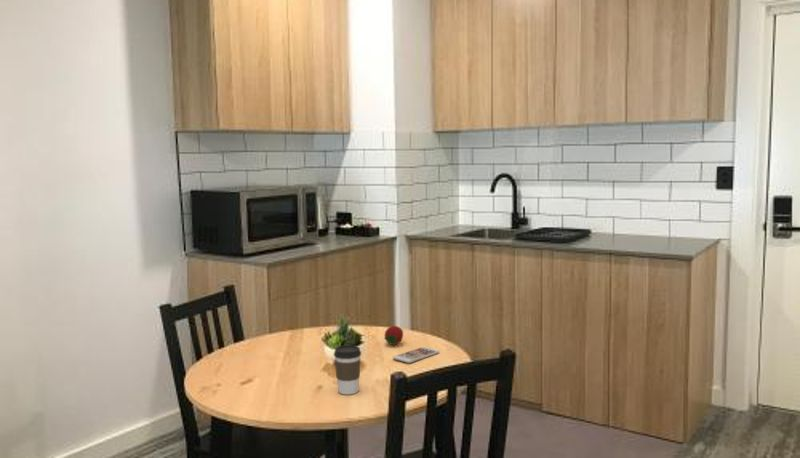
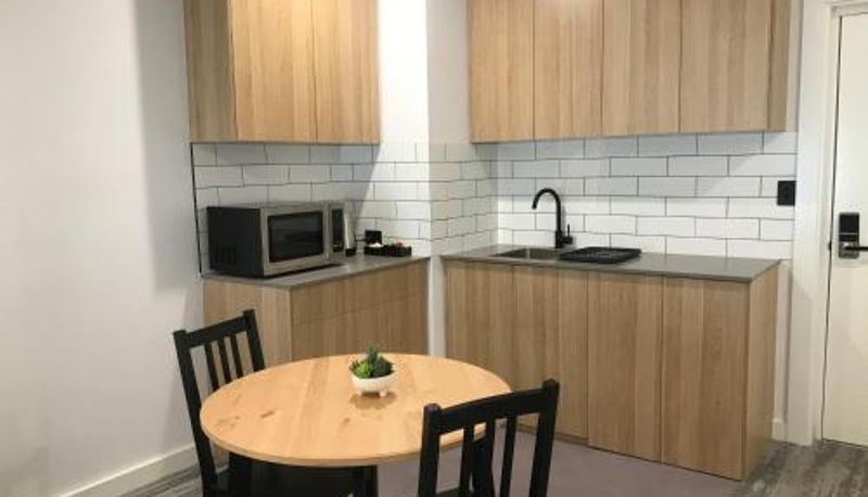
- smartphone [392,346,441,364]
- fruit [383,325,404,347]
- coffee cup [333,344,362,396]
